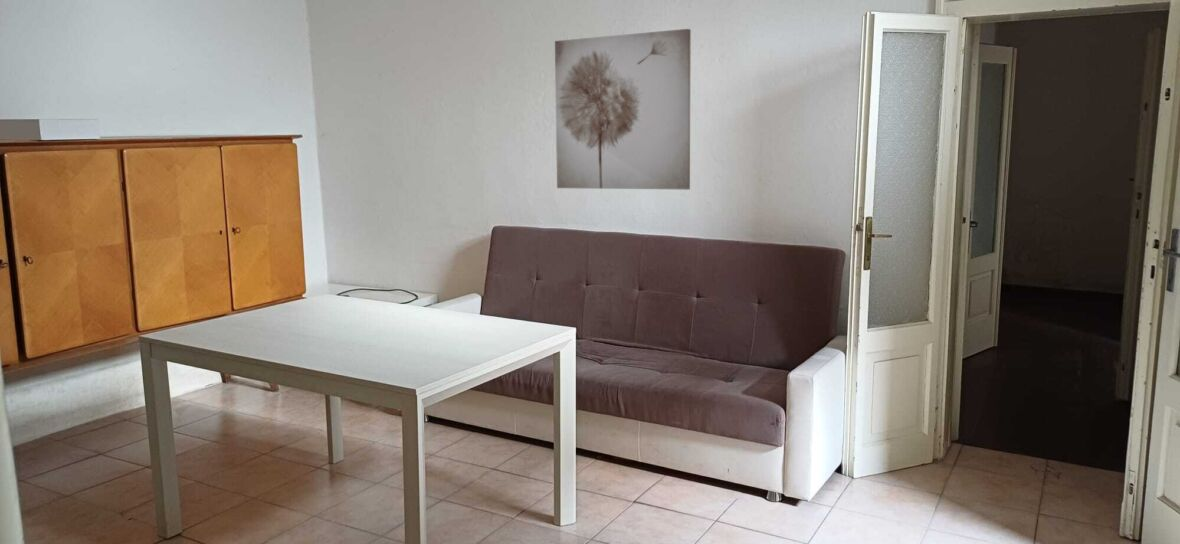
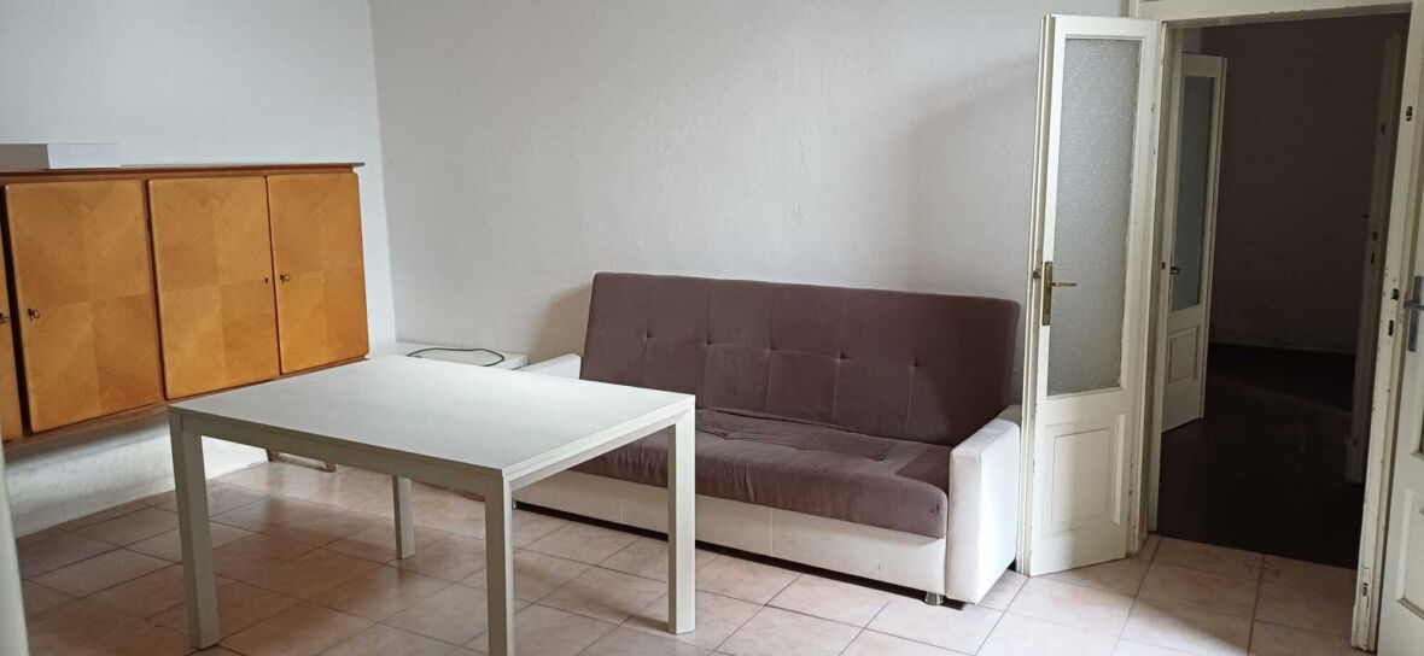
- wall art [554,28,692,191]
